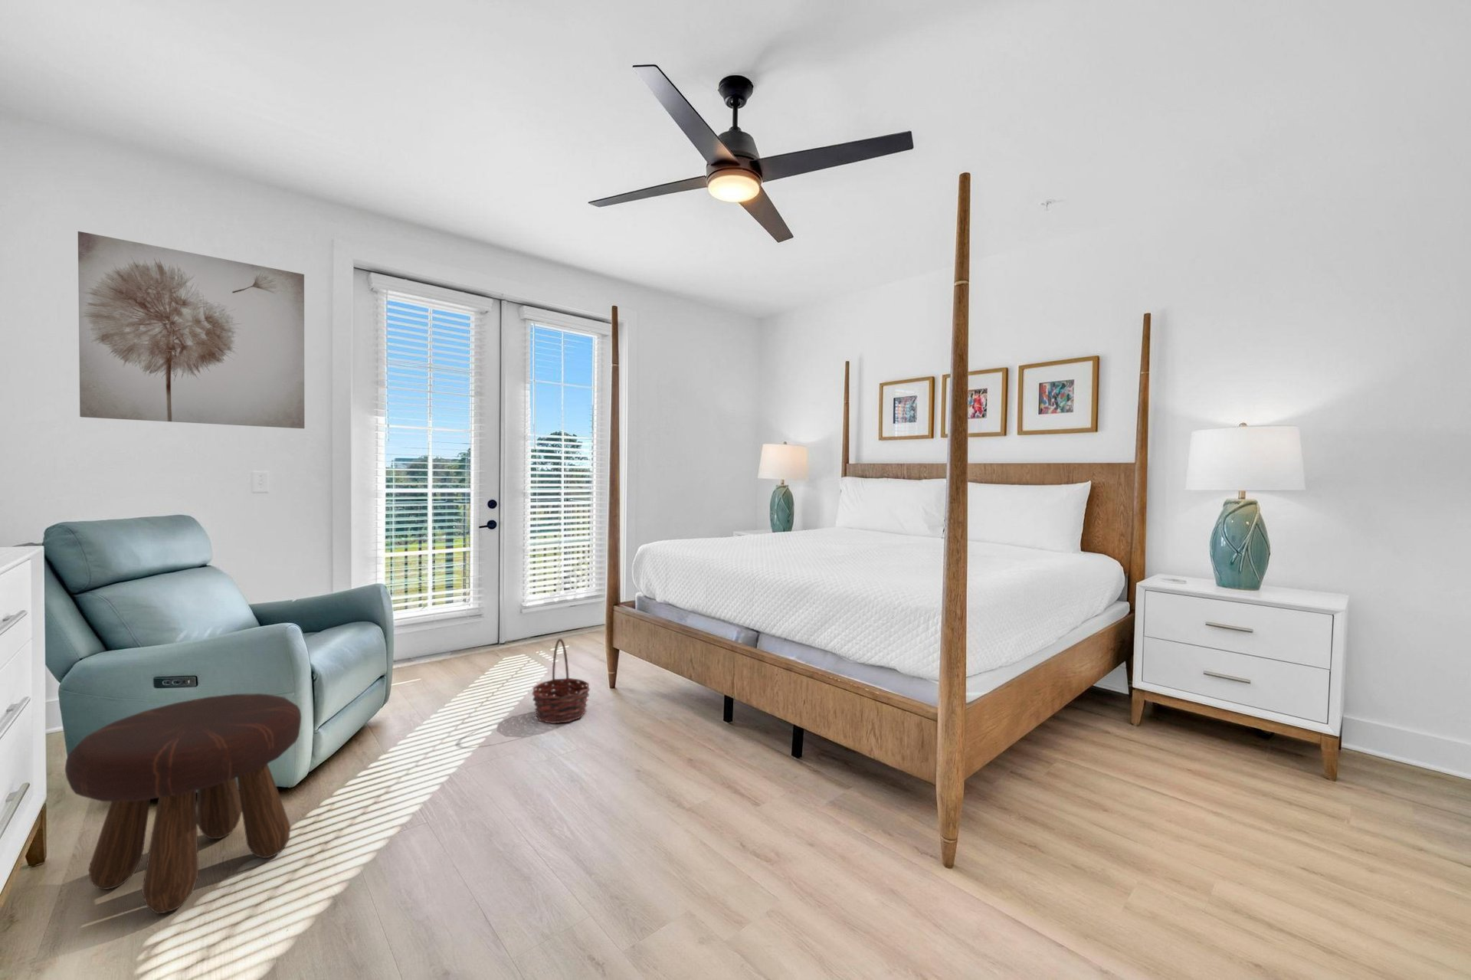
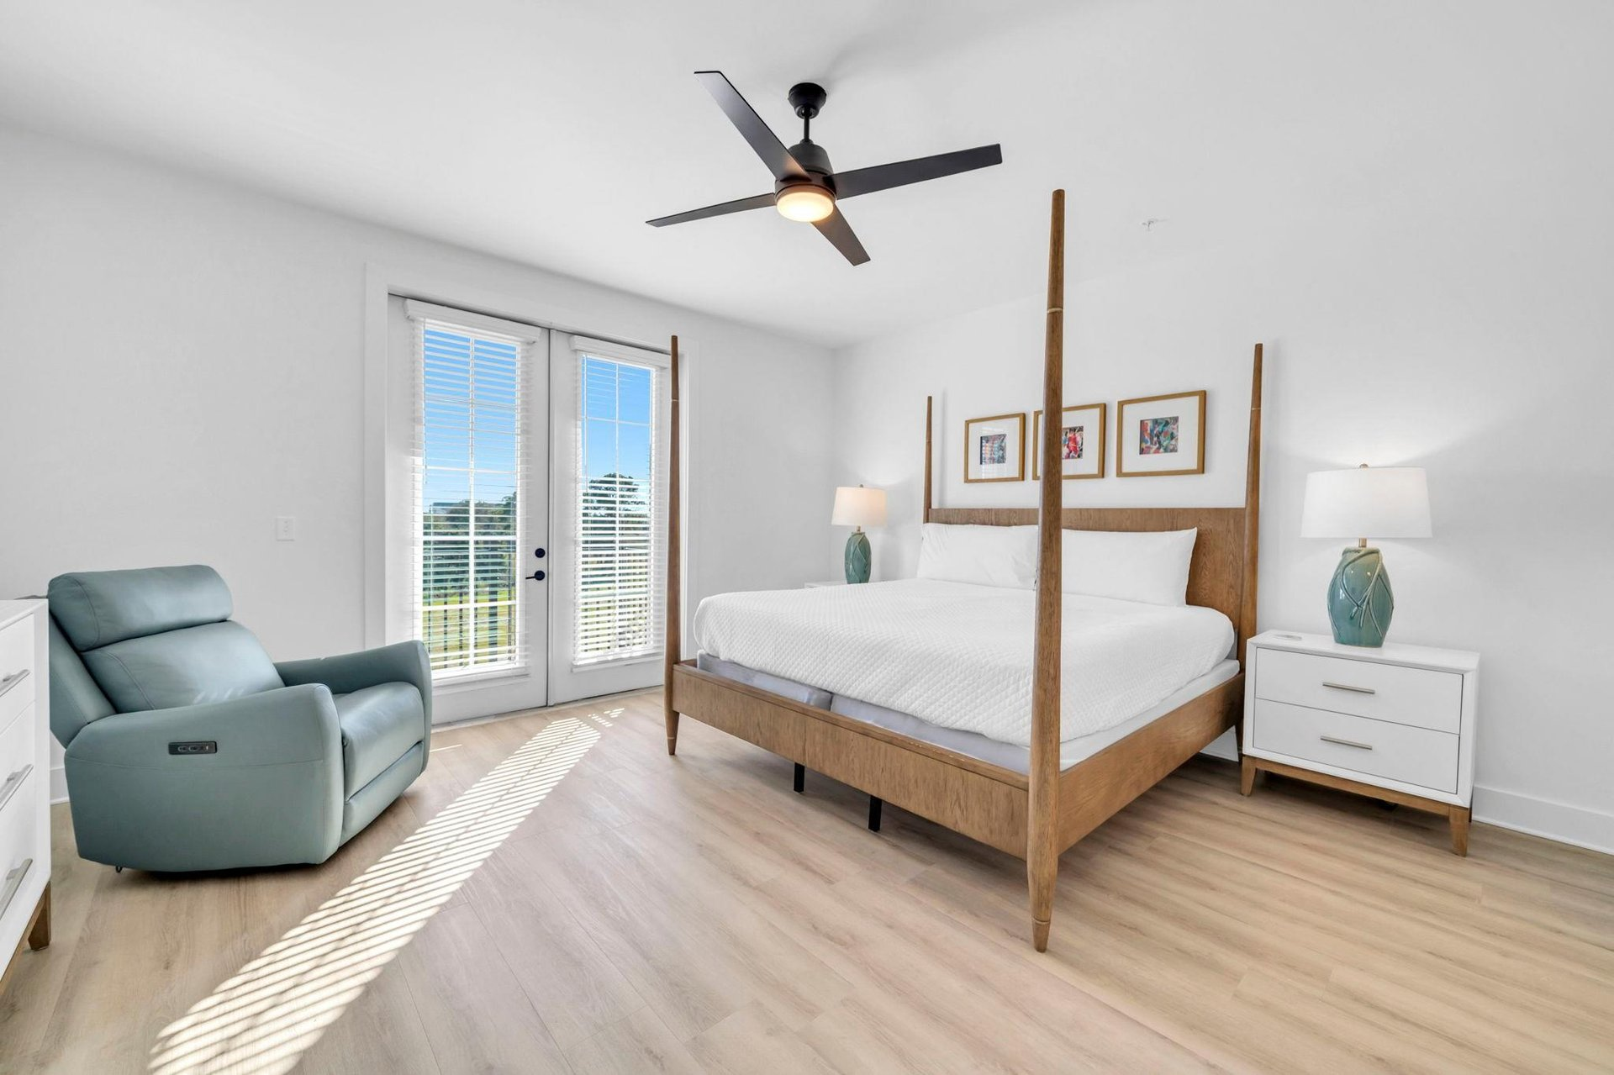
- footstool [65,692,302,914]
- basket [530,639,591,724]
- wall art [78,231,305,429]
